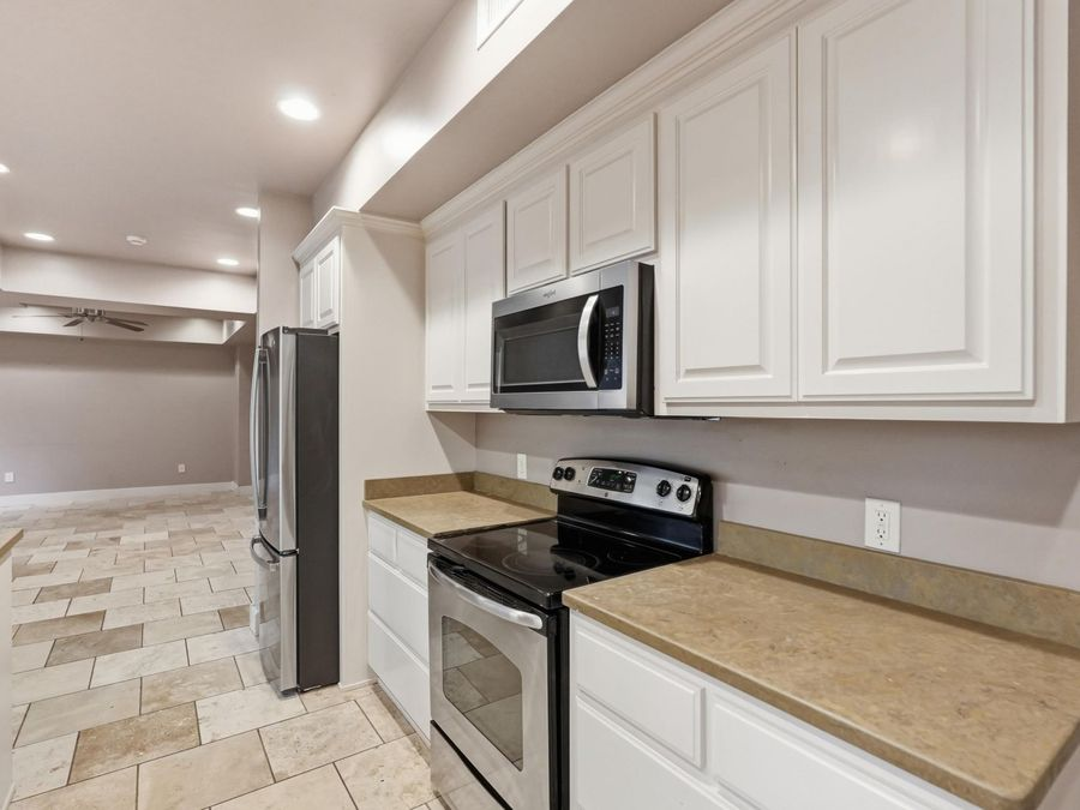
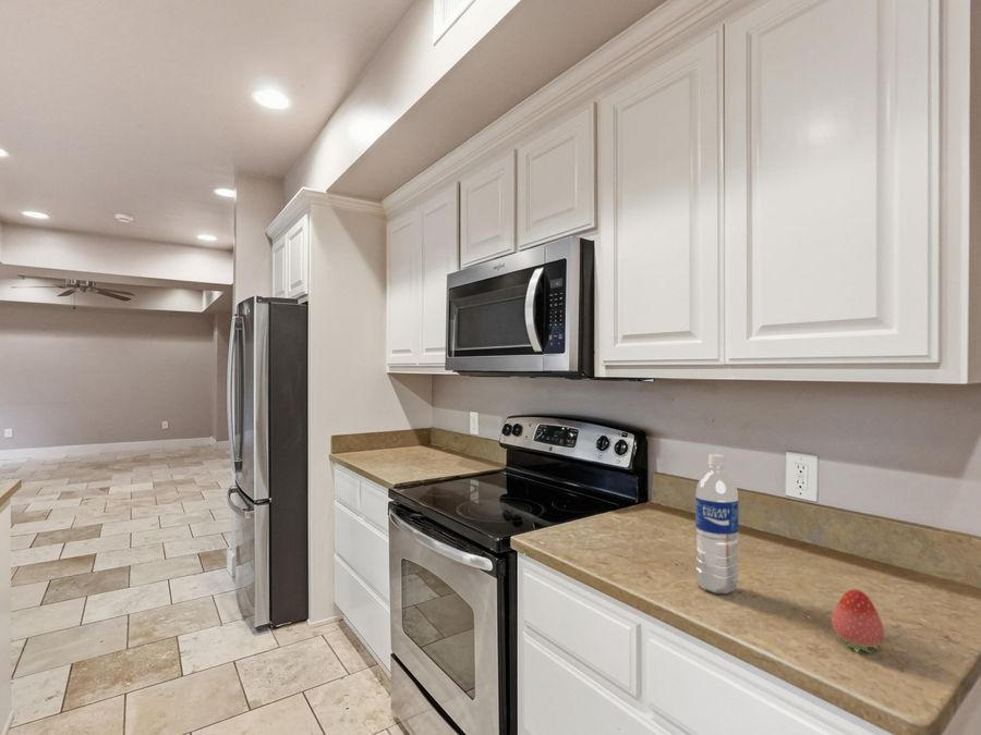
+ fruit [831,588,885,653]
+ water bottle [694,453,739,595]
